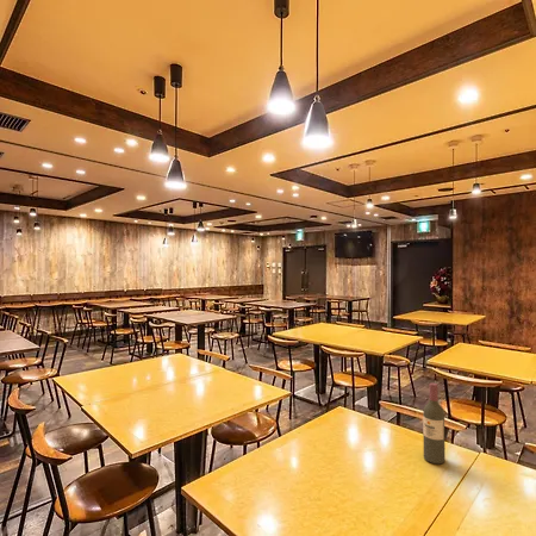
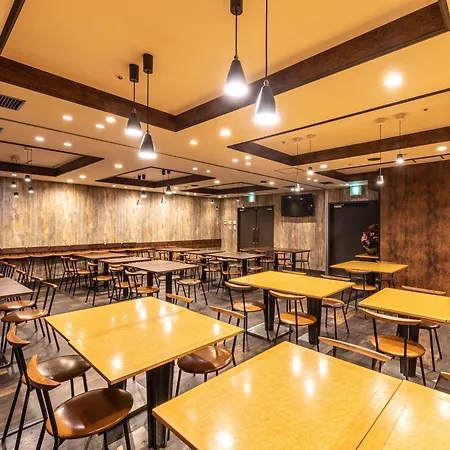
- wine bottle [422,382,447,465]
